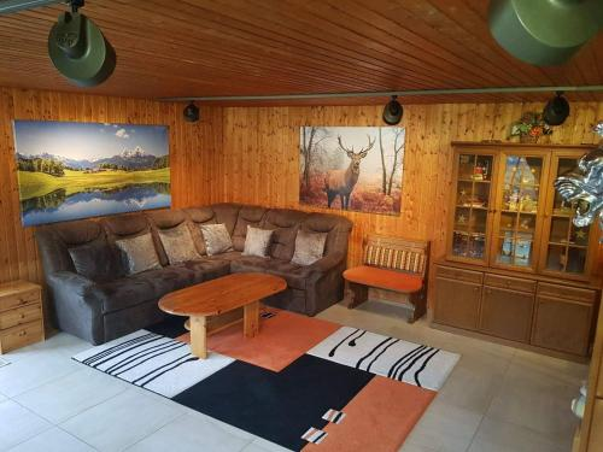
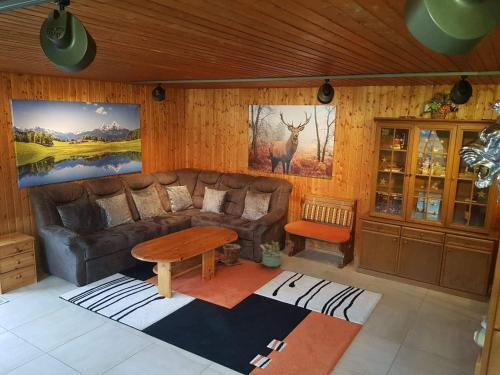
+ plant pot [221,243,243,267]
+ decorative plant [259,240,283,268]
